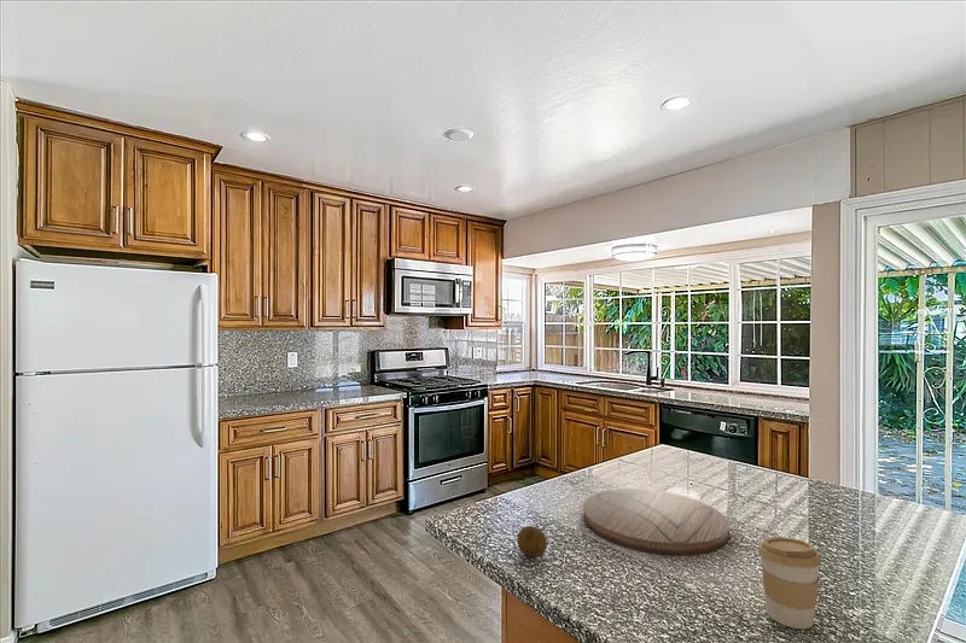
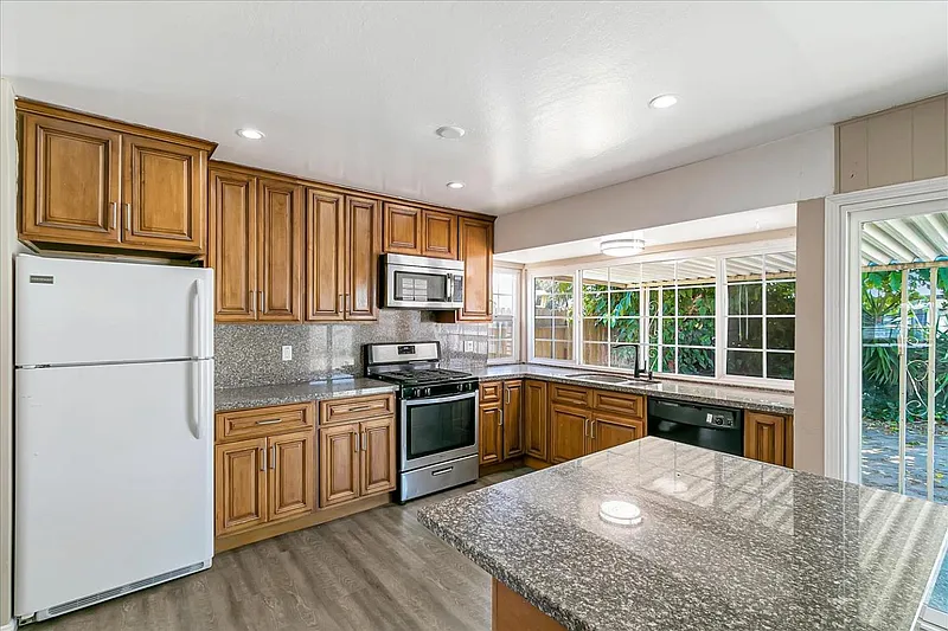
- fruit [516,525,548,559]
- coffee cup [757,537,822,630]
- cutting board [582,487,729,556]
